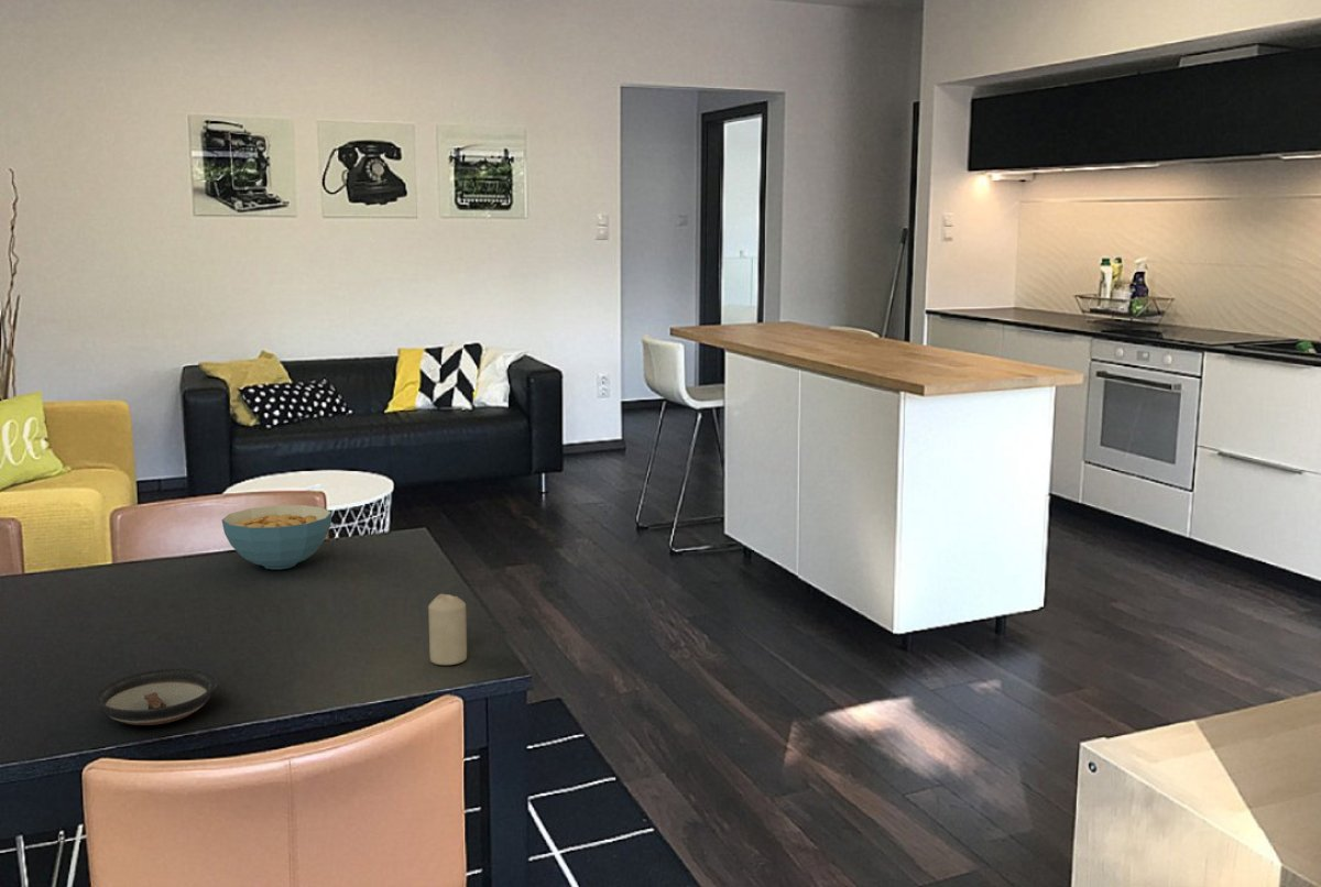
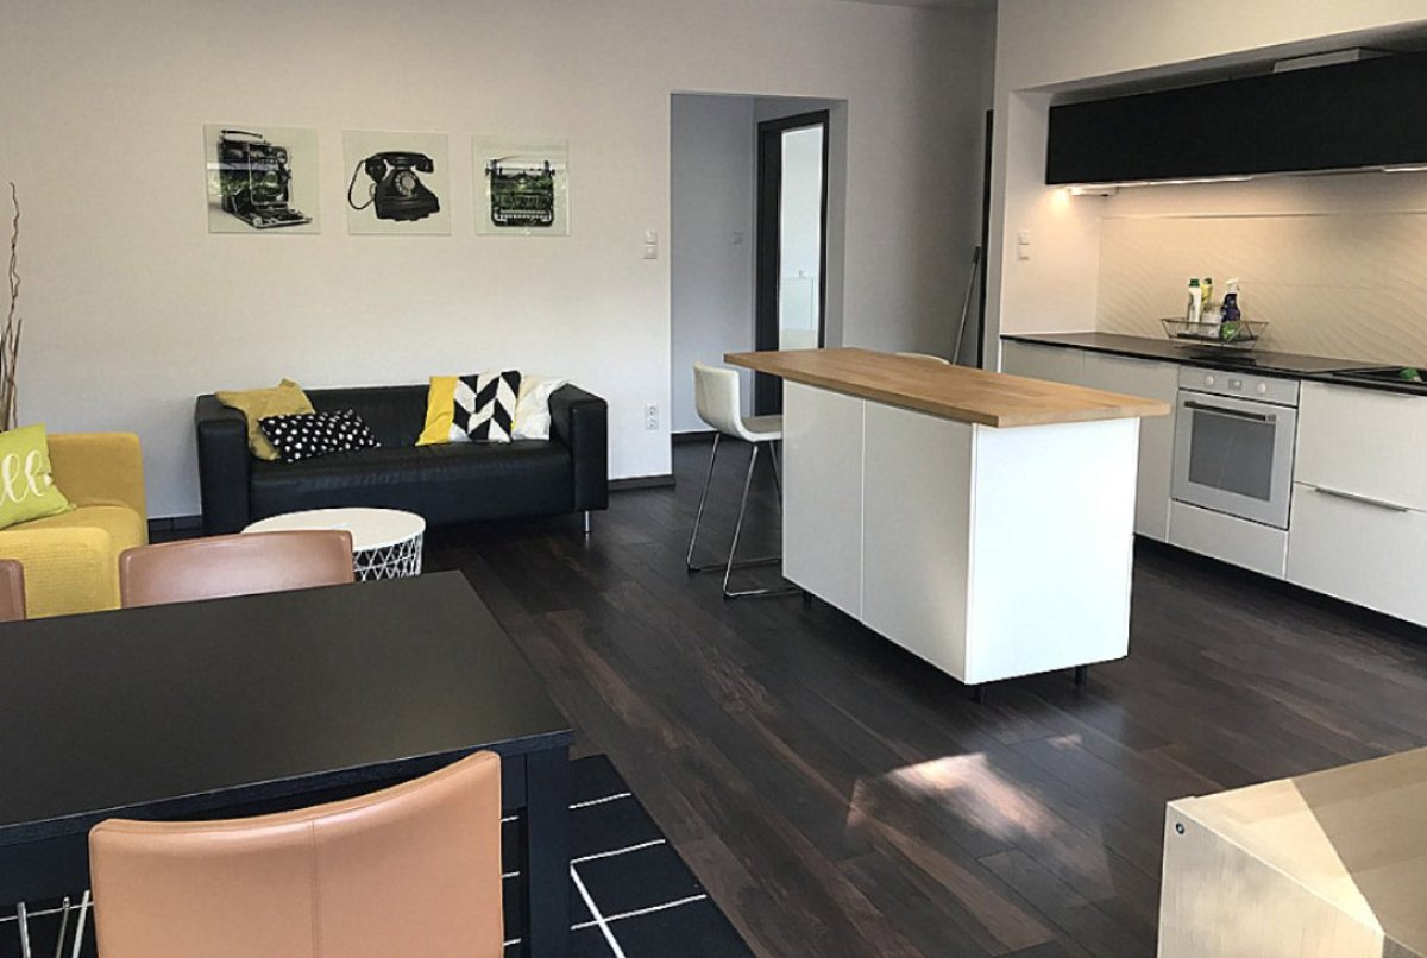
- saucer [92,667,219,726]
- cereal bowl [221,504,332,570]
- candle [427,593,468,666]
